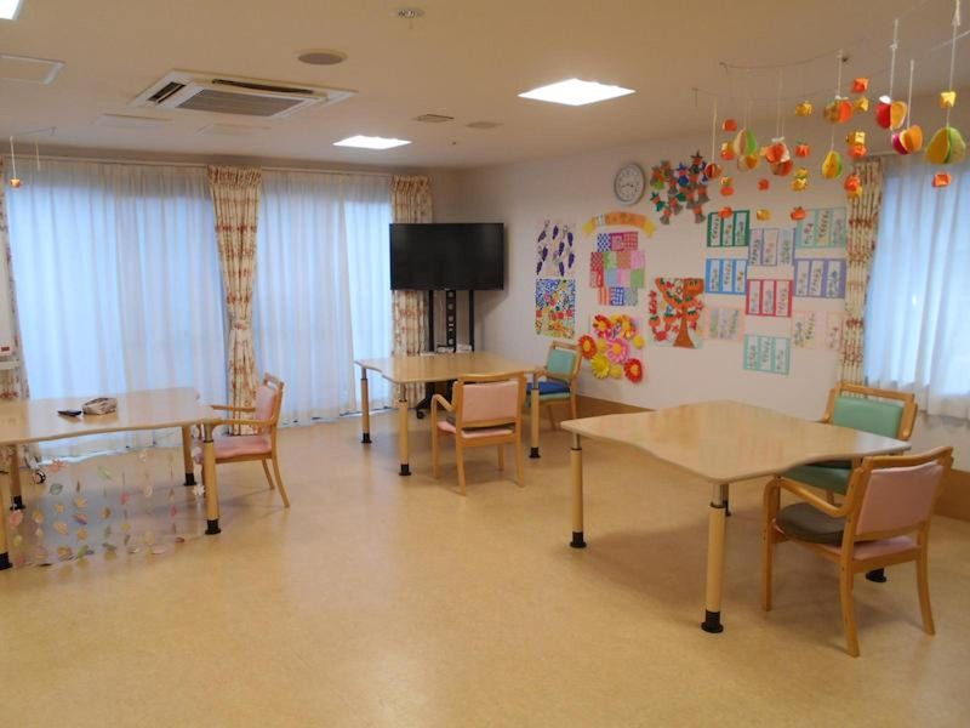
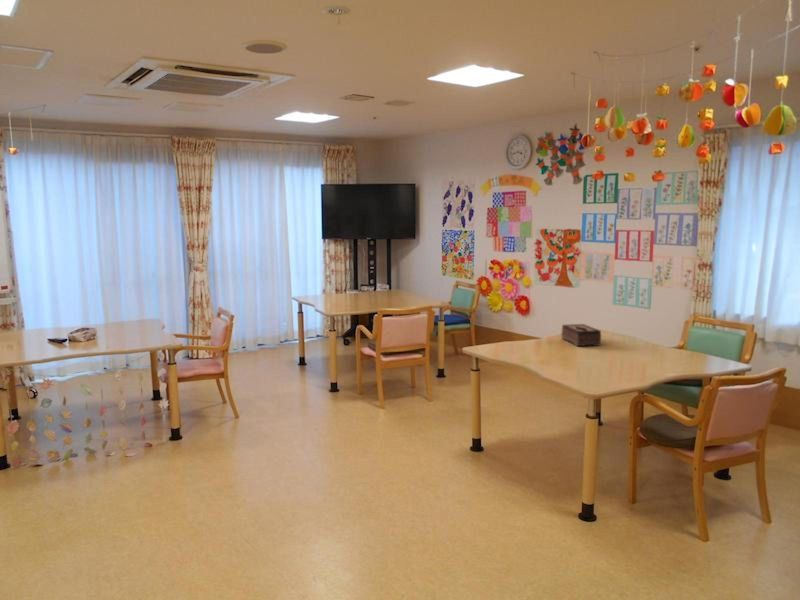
+ tissue box [561,323,602,347]
